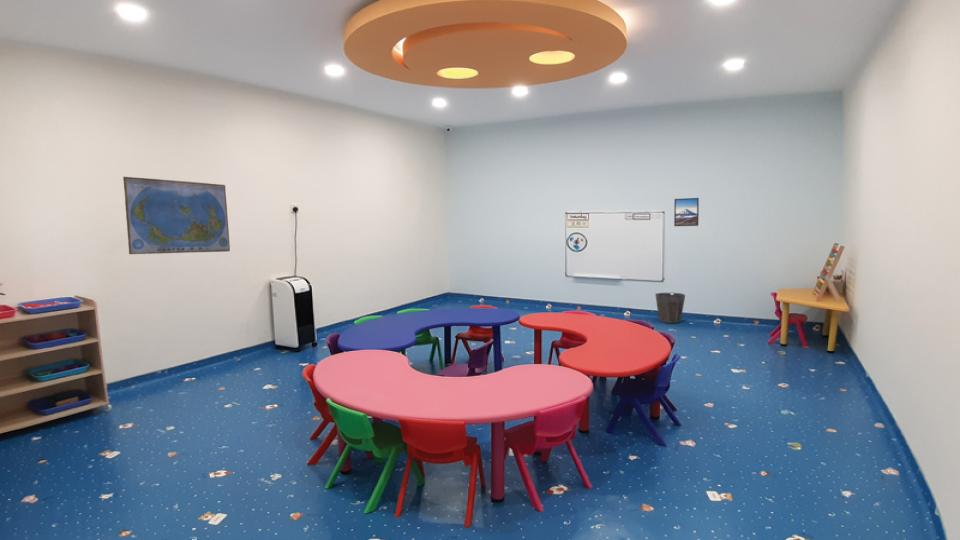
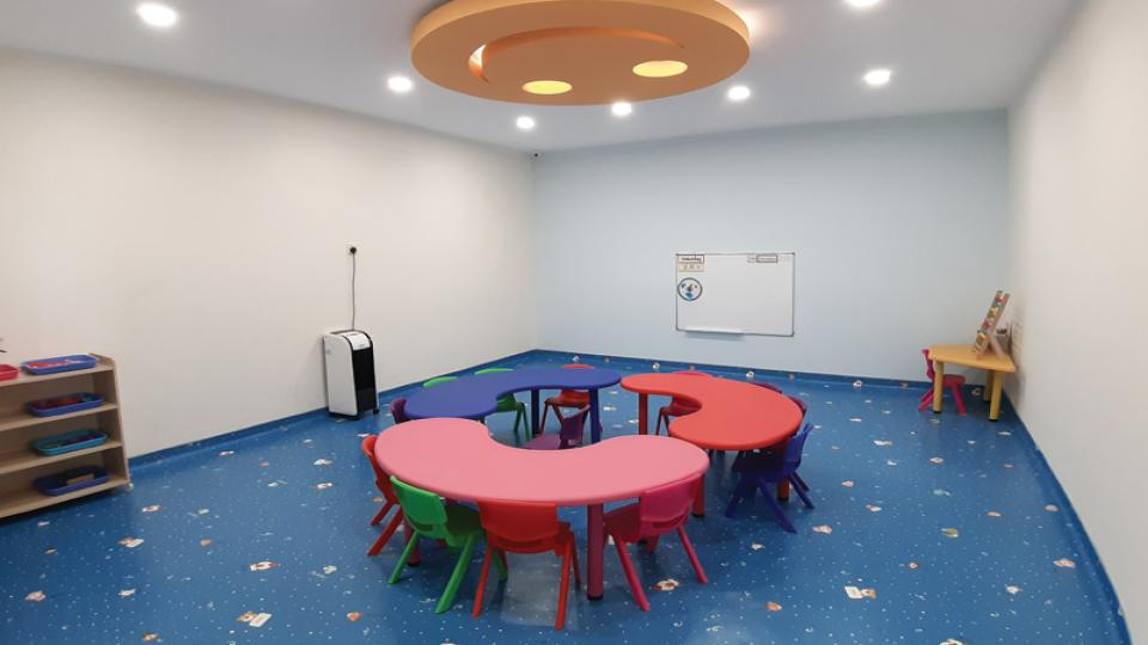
- waste bin [654,292,686,324]
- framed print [673,197,700,227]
- world map [122,176,231,255]
